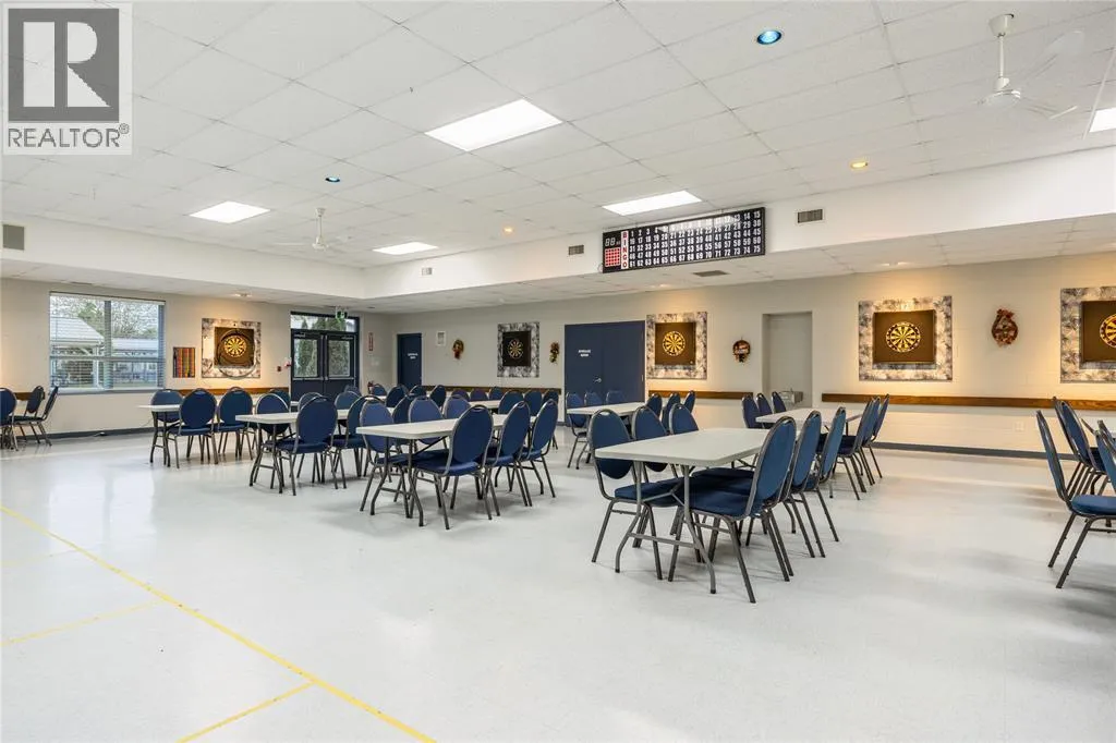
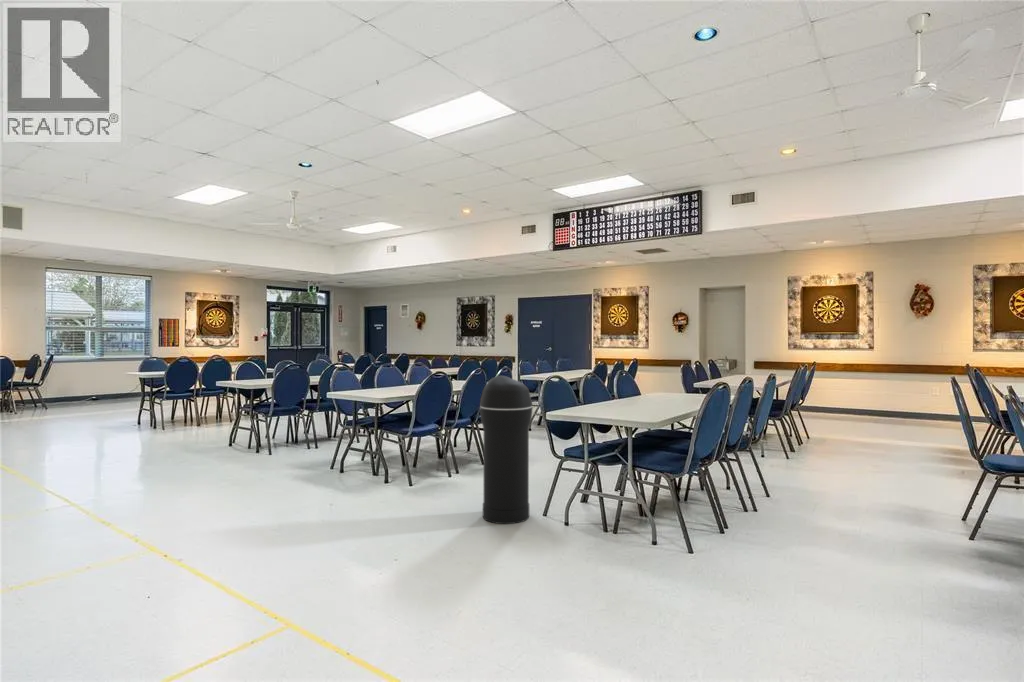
+ trash can [479,375,534,525]
